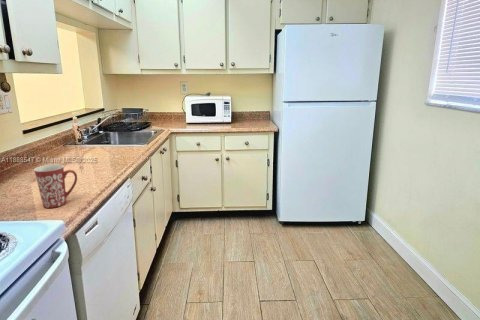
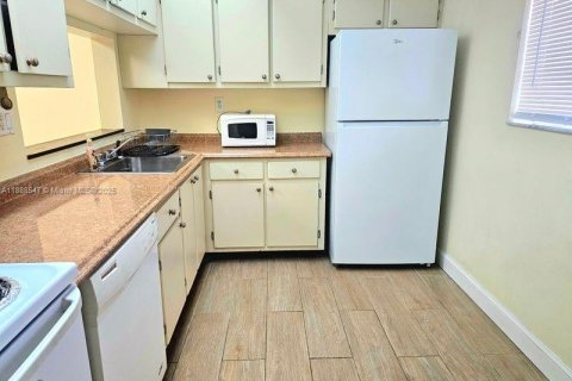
- mug [33,163,78,209]
